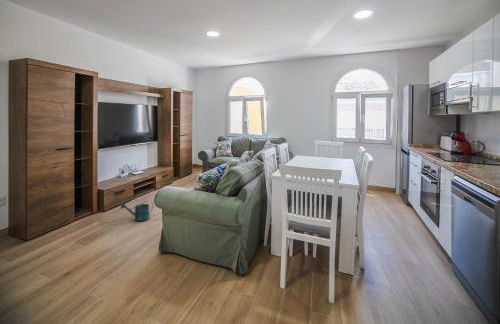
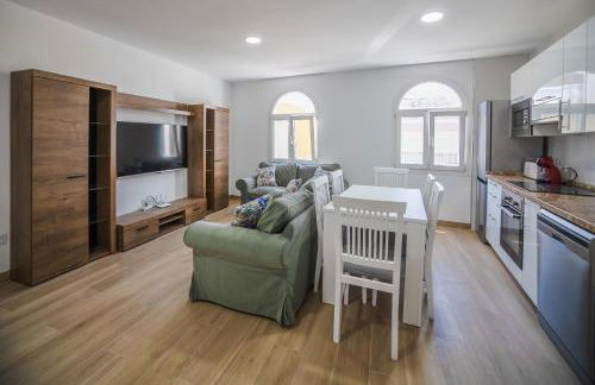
- watering can [120,200,154,222]
